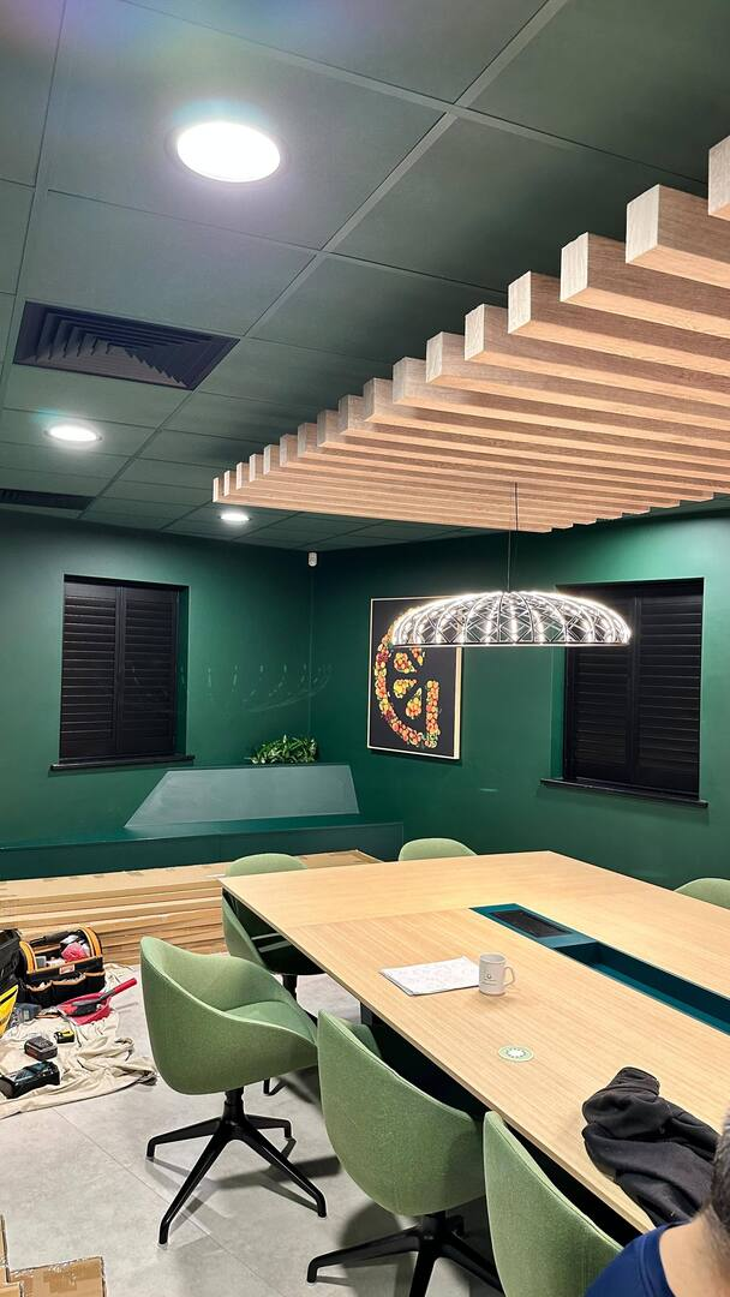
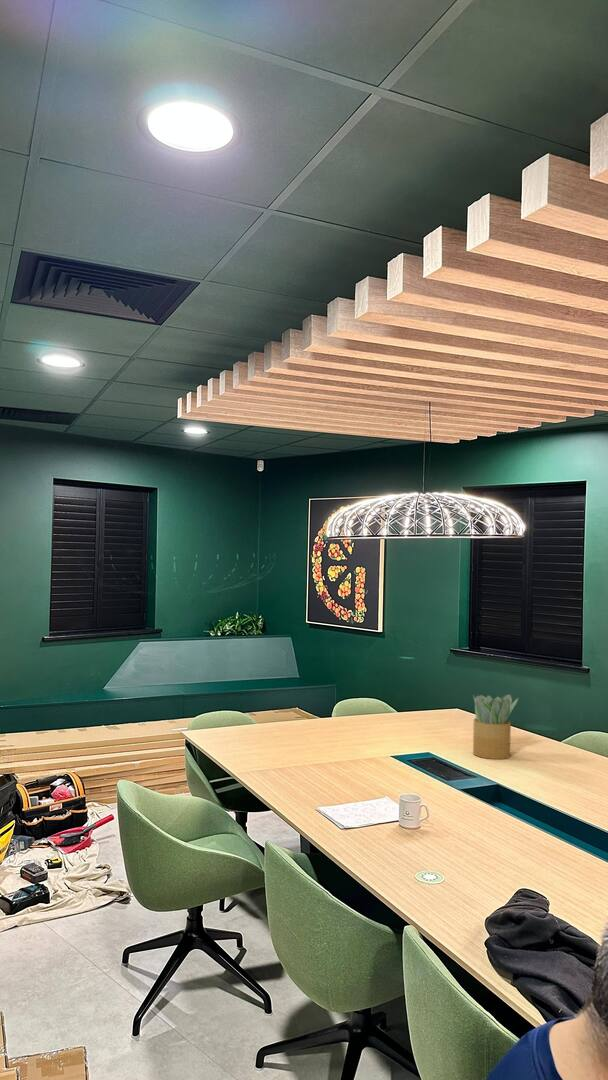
+ potted plant [472,693,519,760]
